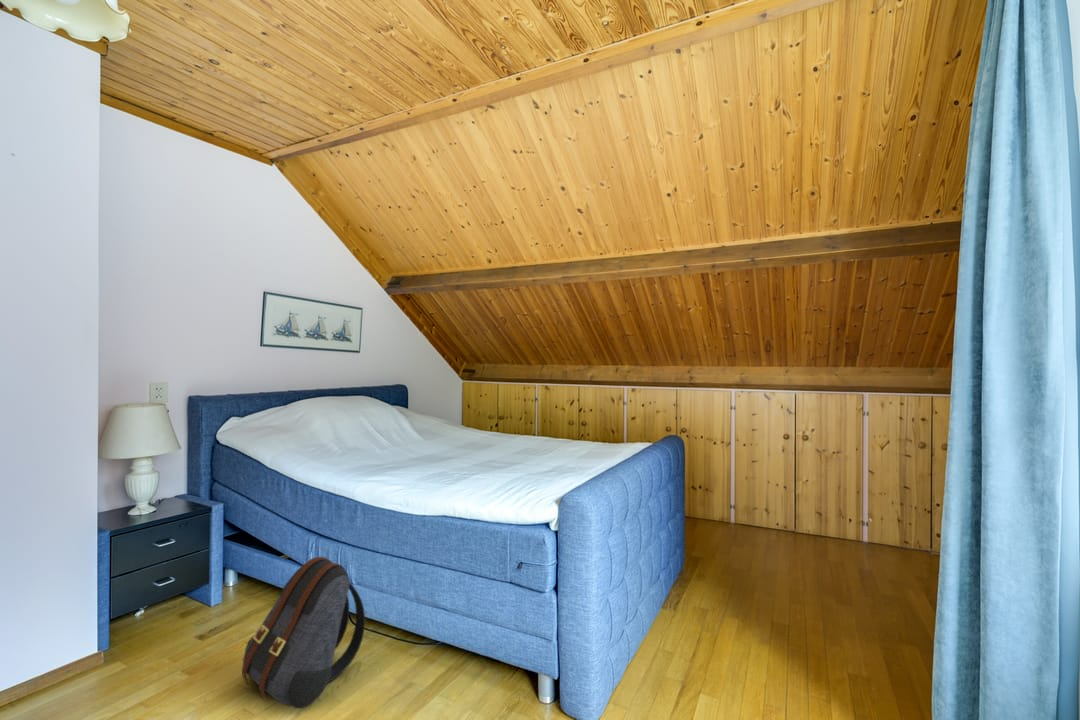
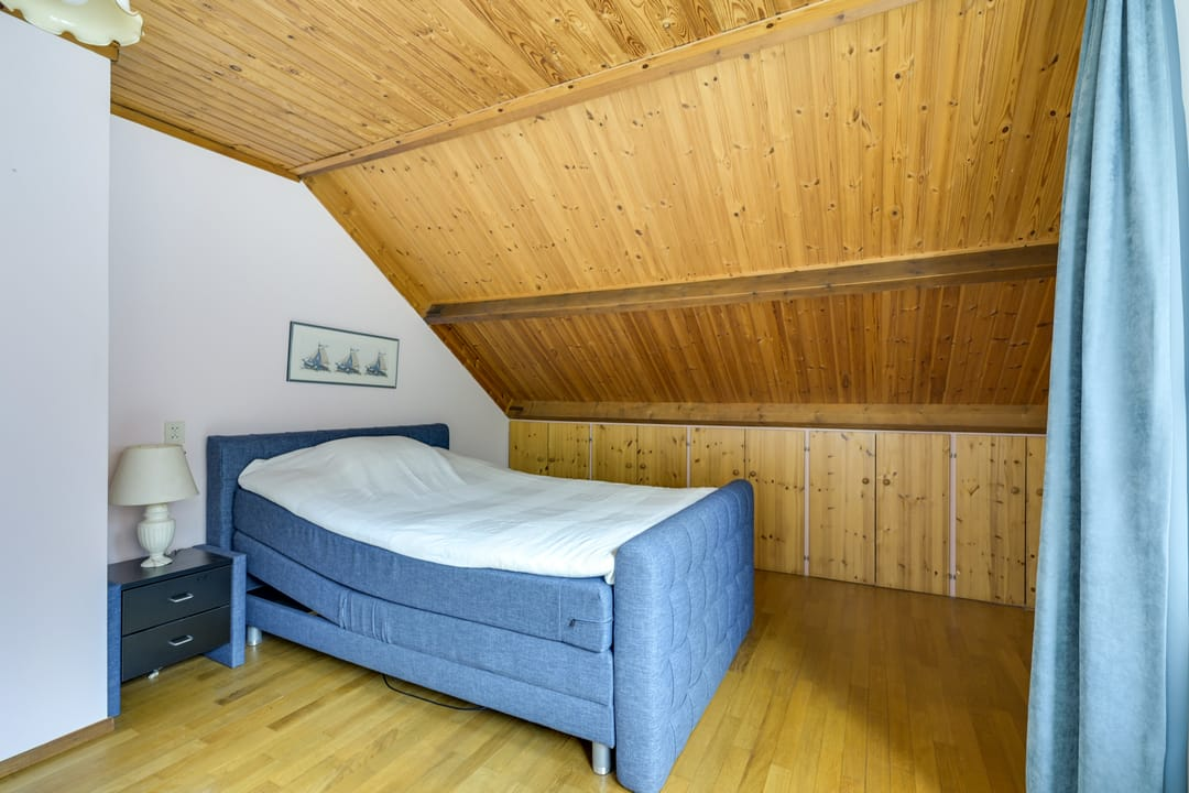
- backpack [241,556,366,709]
